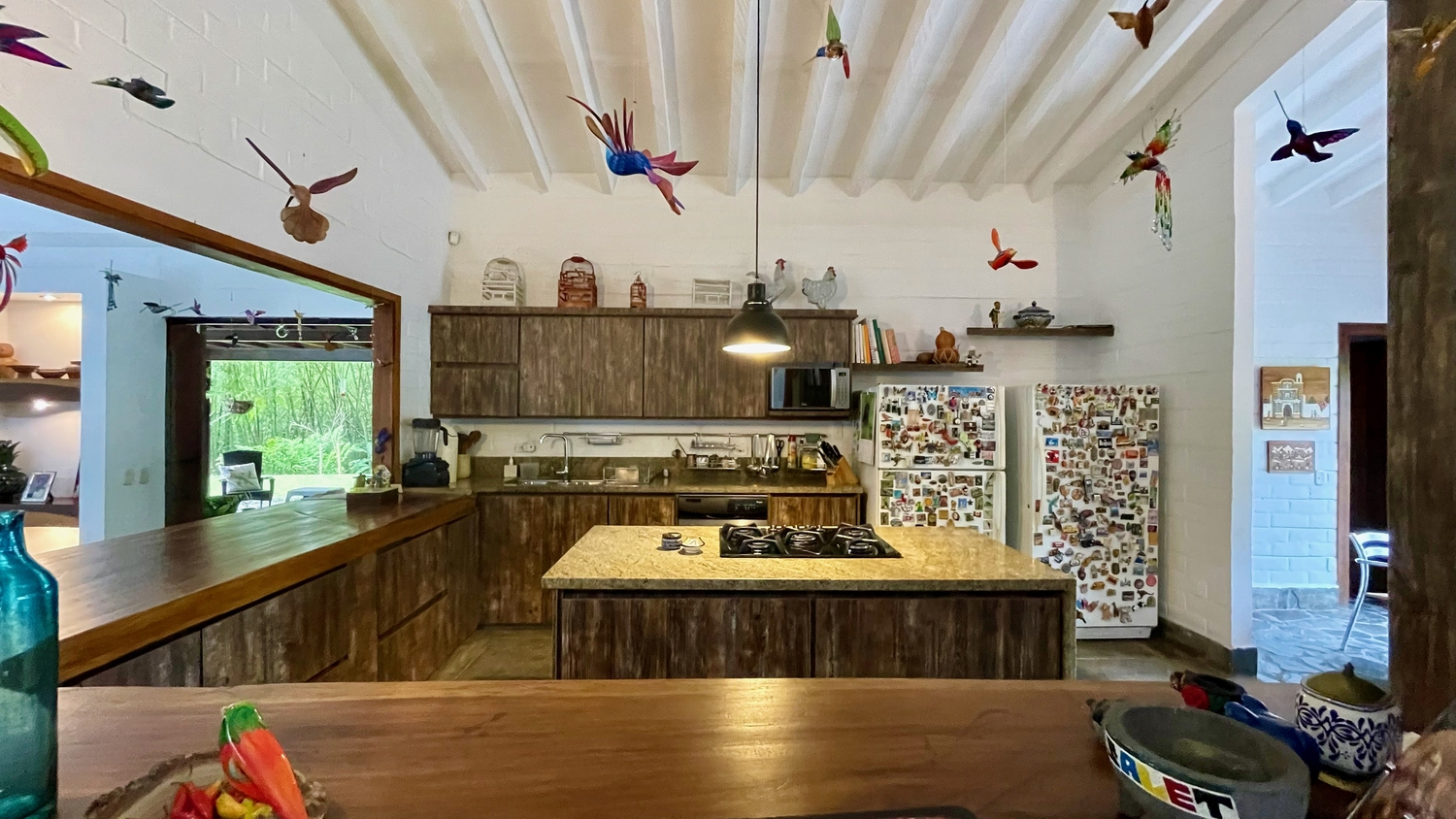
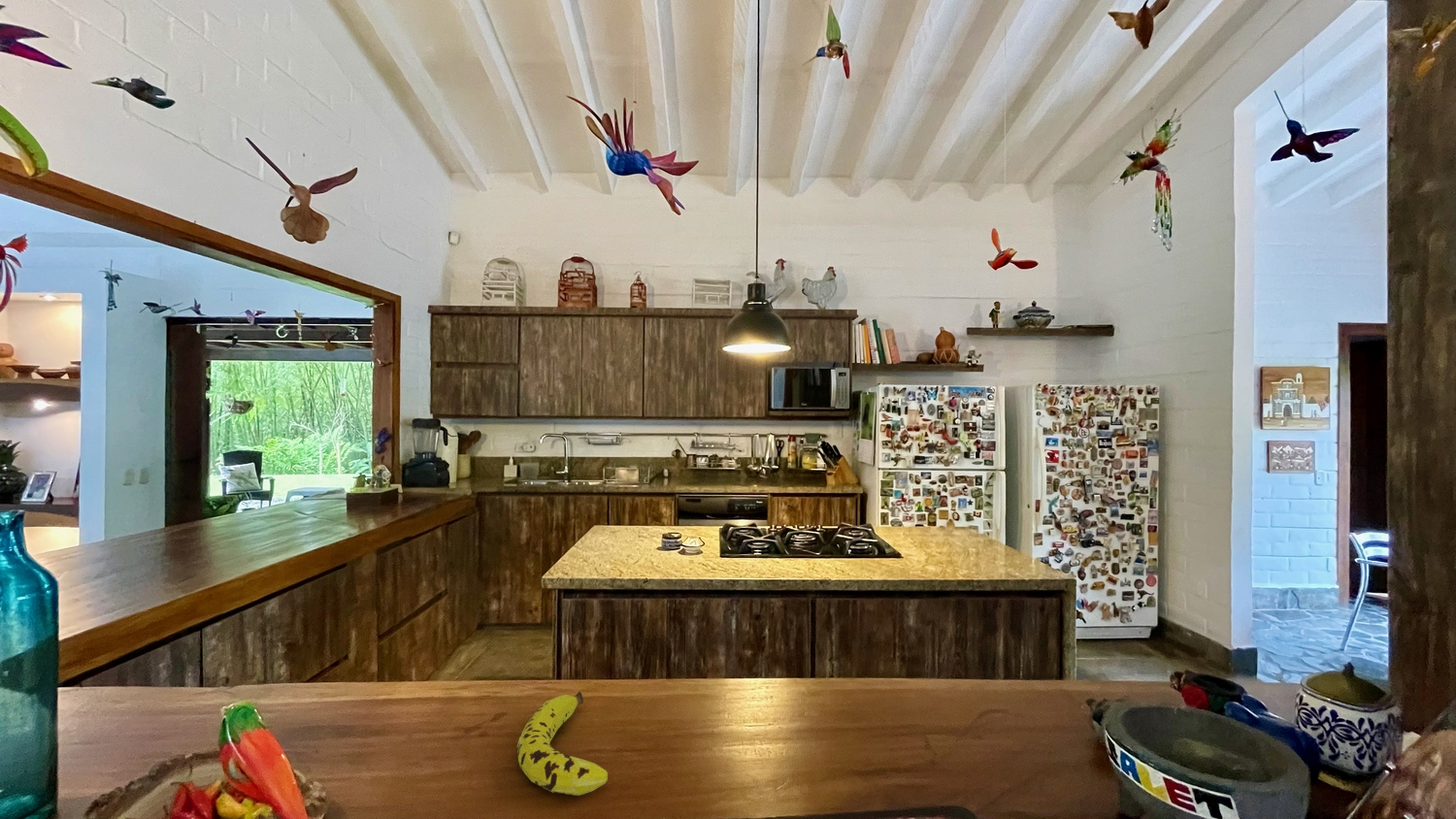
+ fruit [516,691,609,797]
